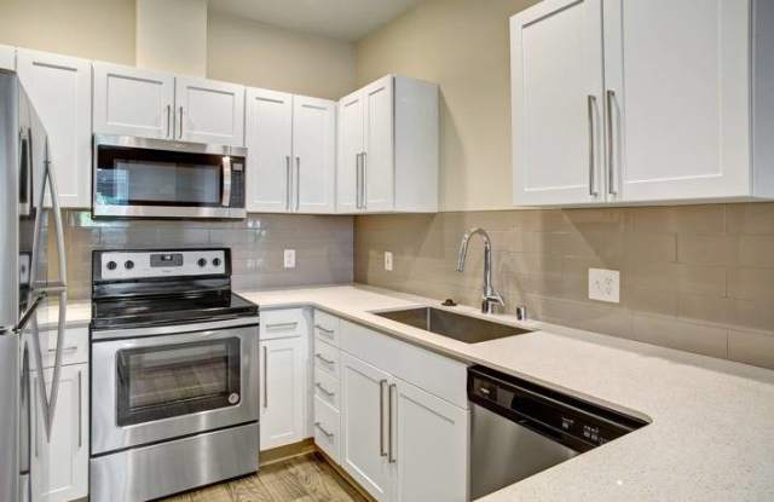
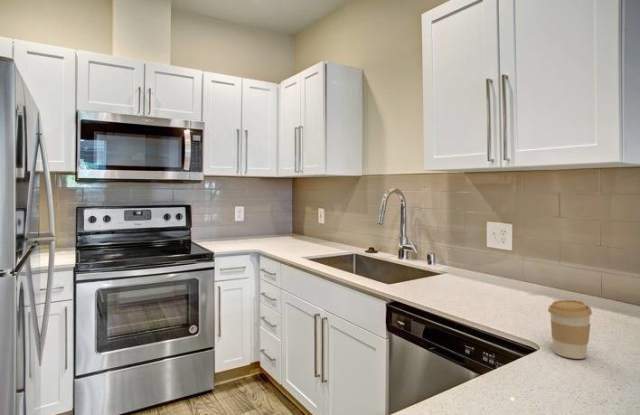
+ coffee cup [547,299,593,360]
